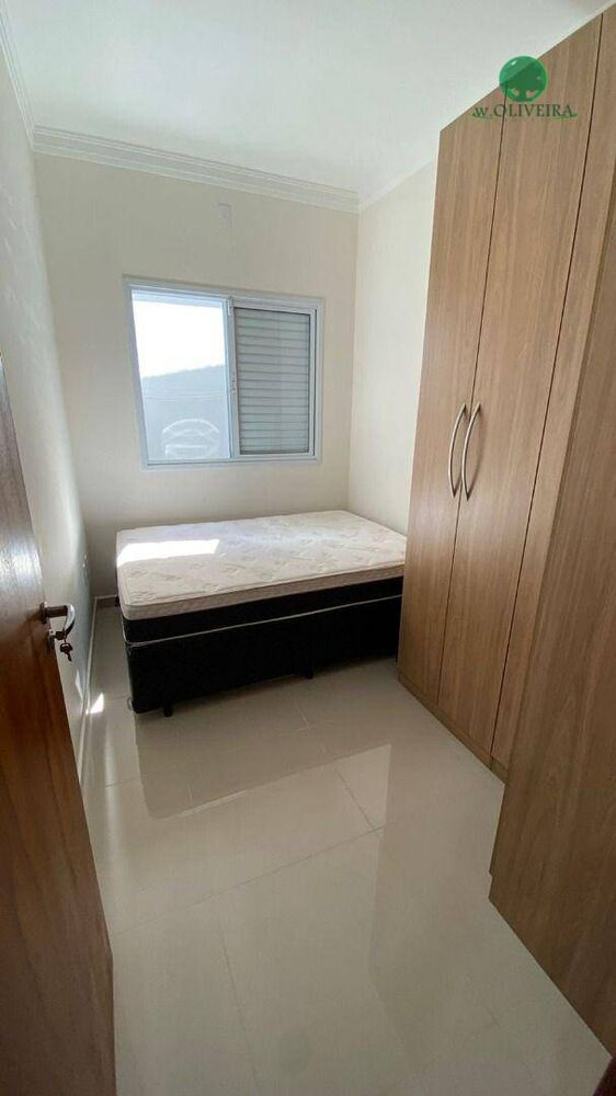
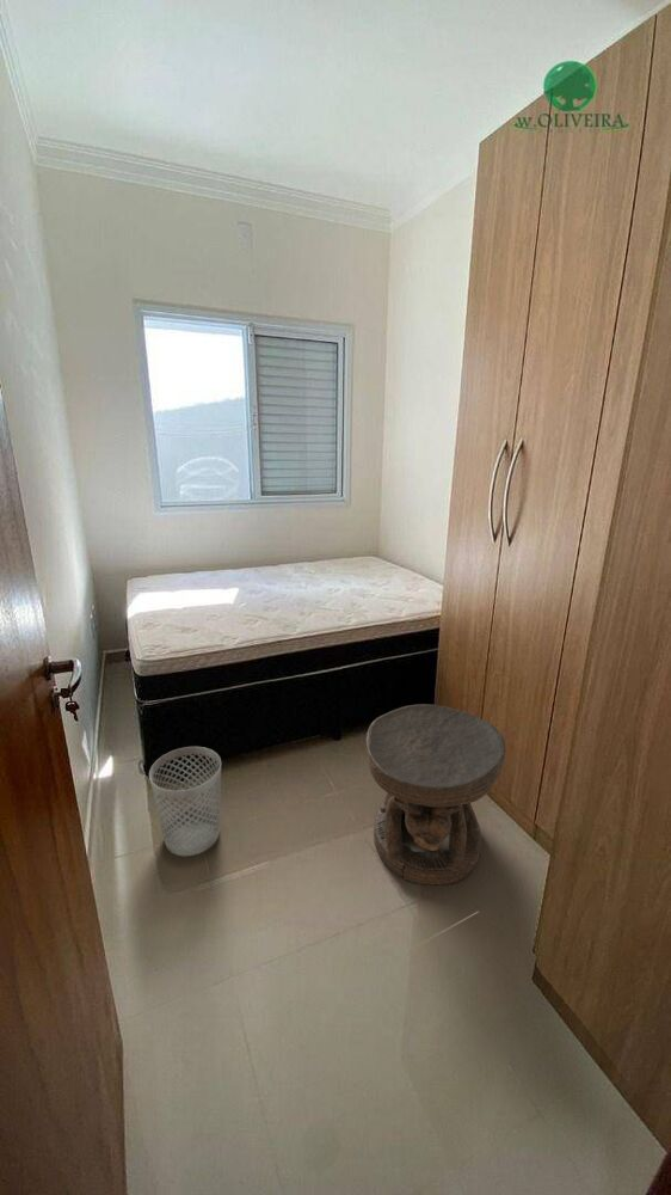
+ wastebasket [148,746,222,857]
+ carved stool [365,703,506,885]
